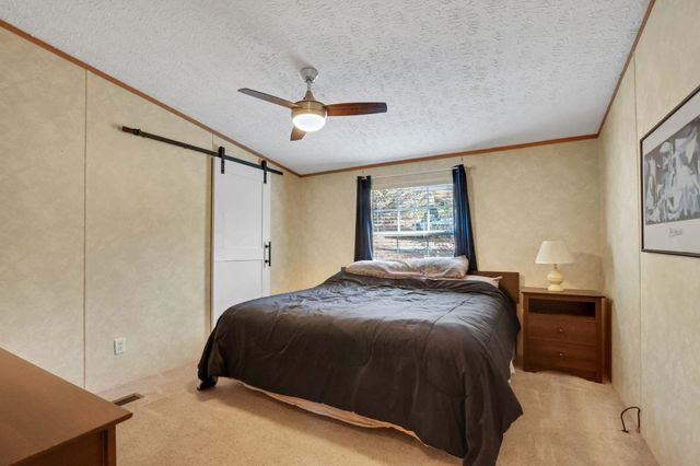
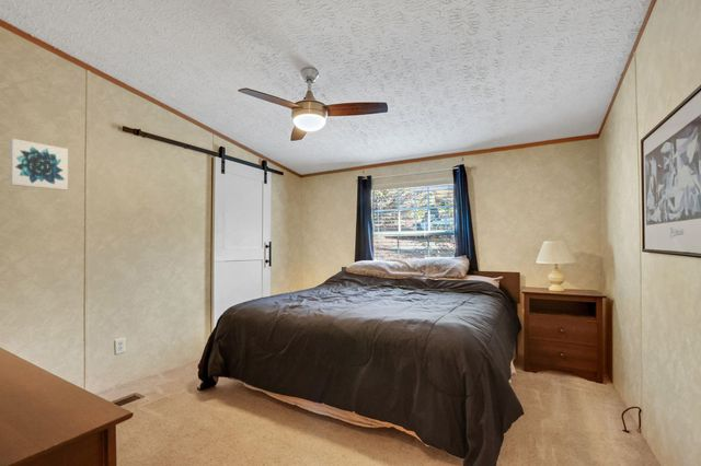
+ wall art [9,138,69,191]
